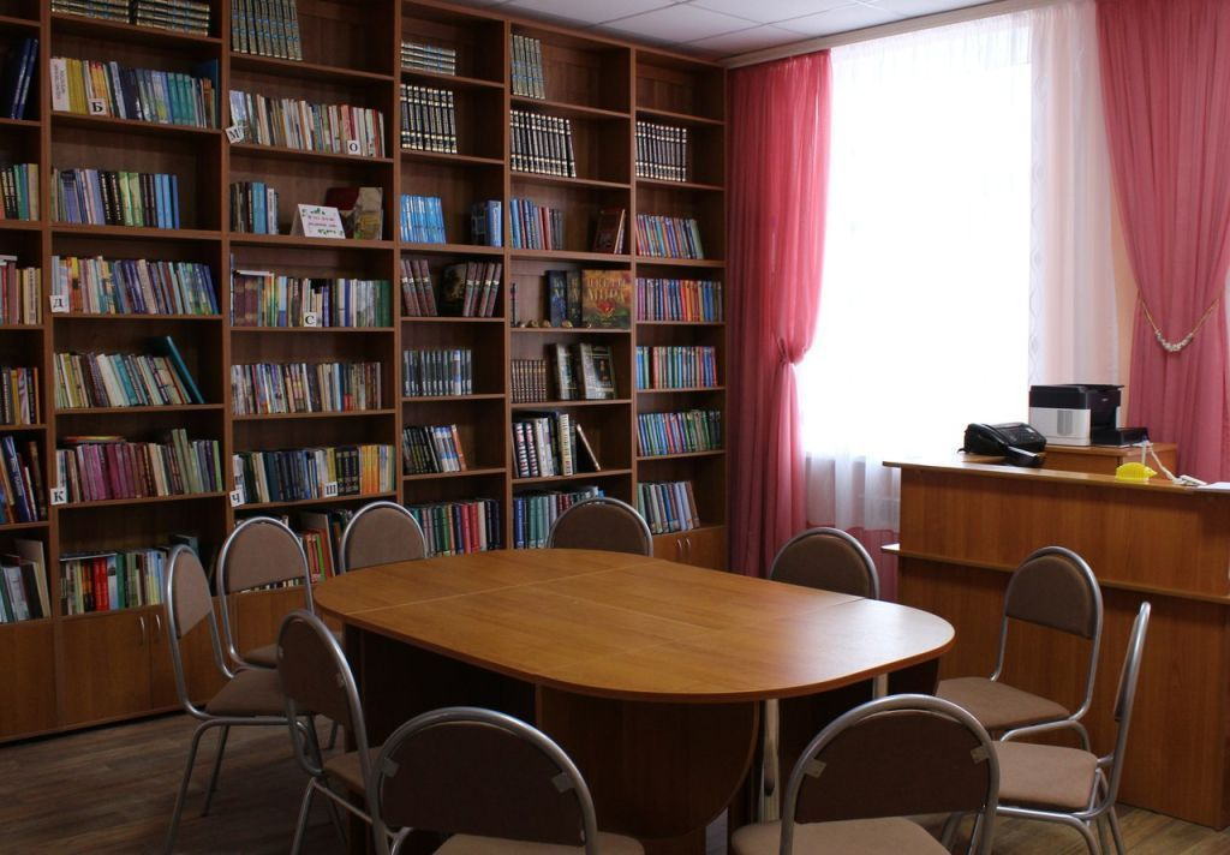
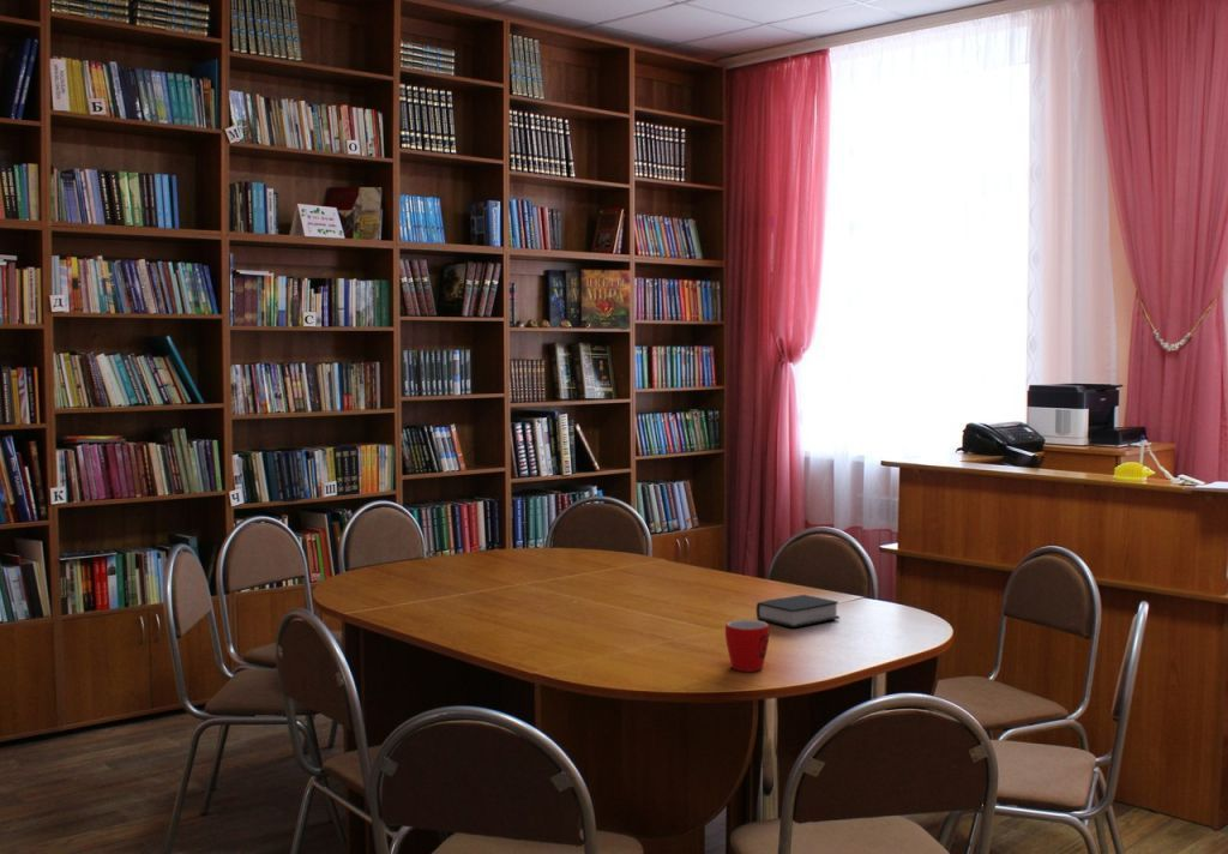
+ mug [724,619,771,673]
+ book [756,594,841,629]
